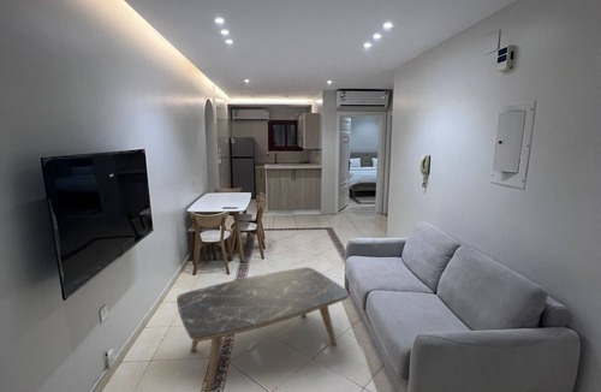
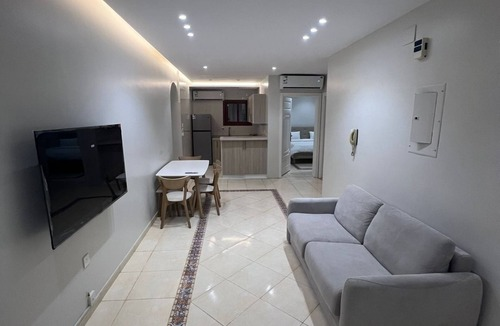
- coffee table [175,266,350,392]
